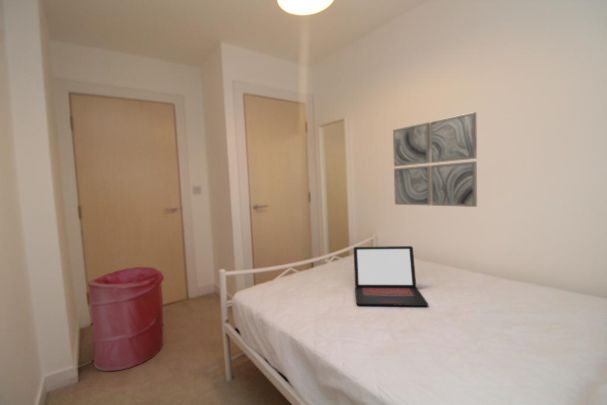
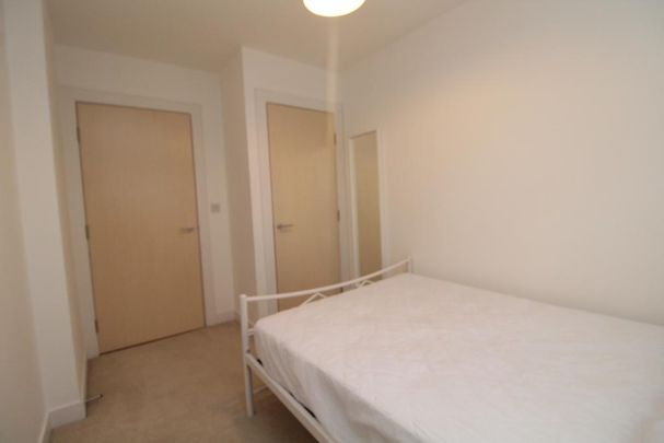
- laundry hamper [87,266,165,372]
- laptop [353,245,429,307]
- wall art [392,111,478,208]
